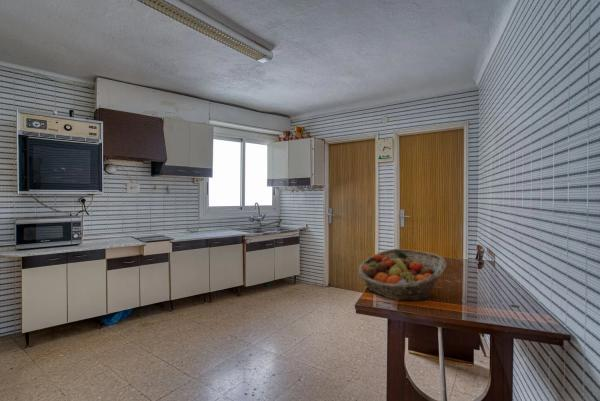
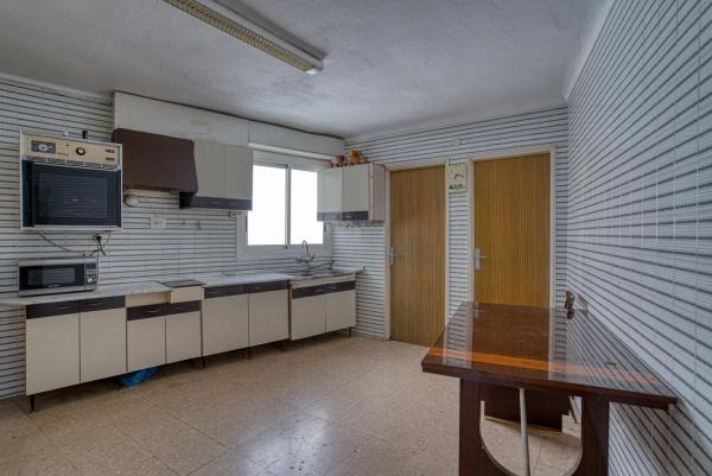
- fruit basket [357,248,447,302]
